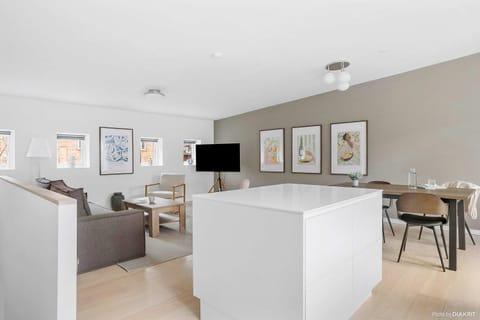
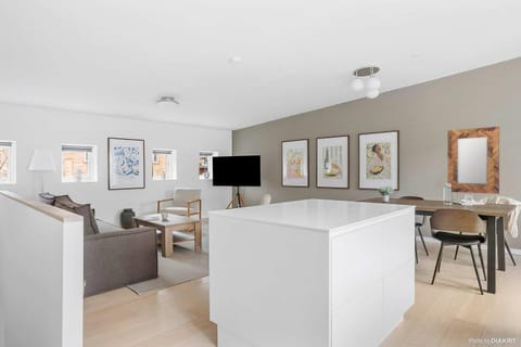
+ home mirror [446,126,500,195]
